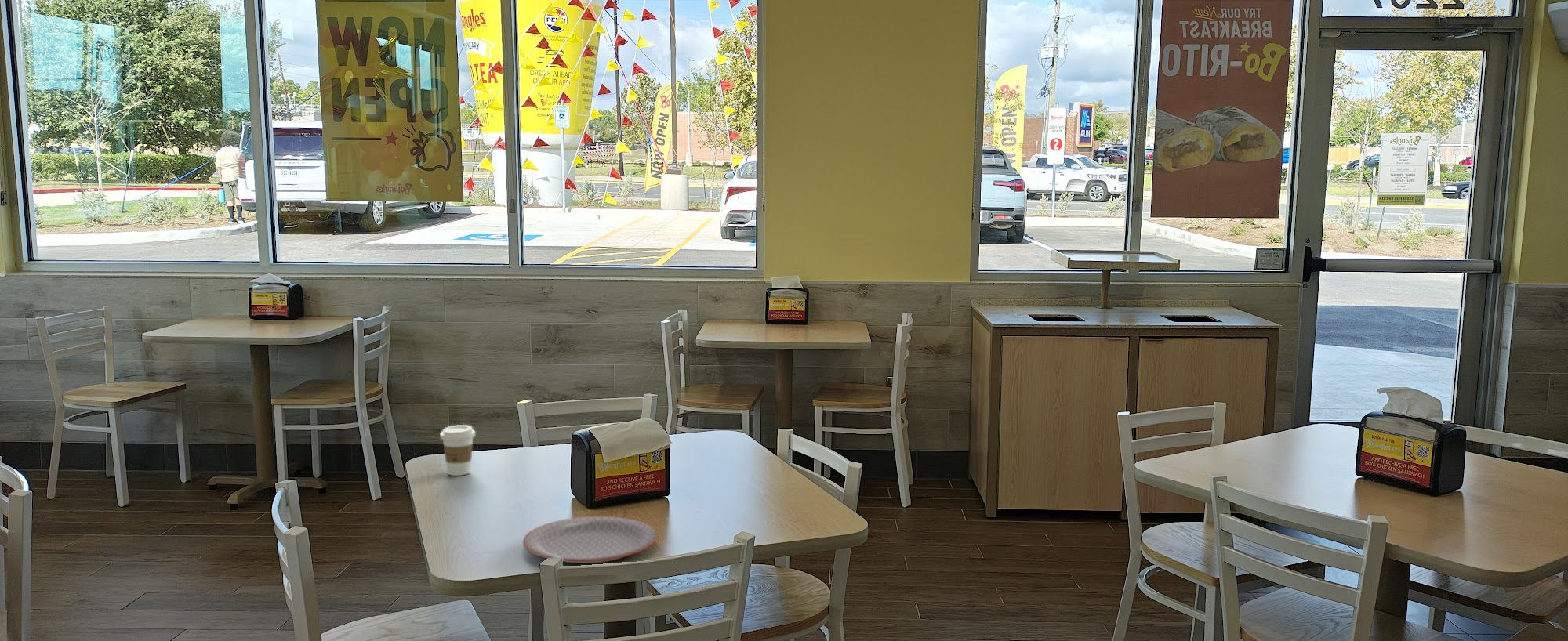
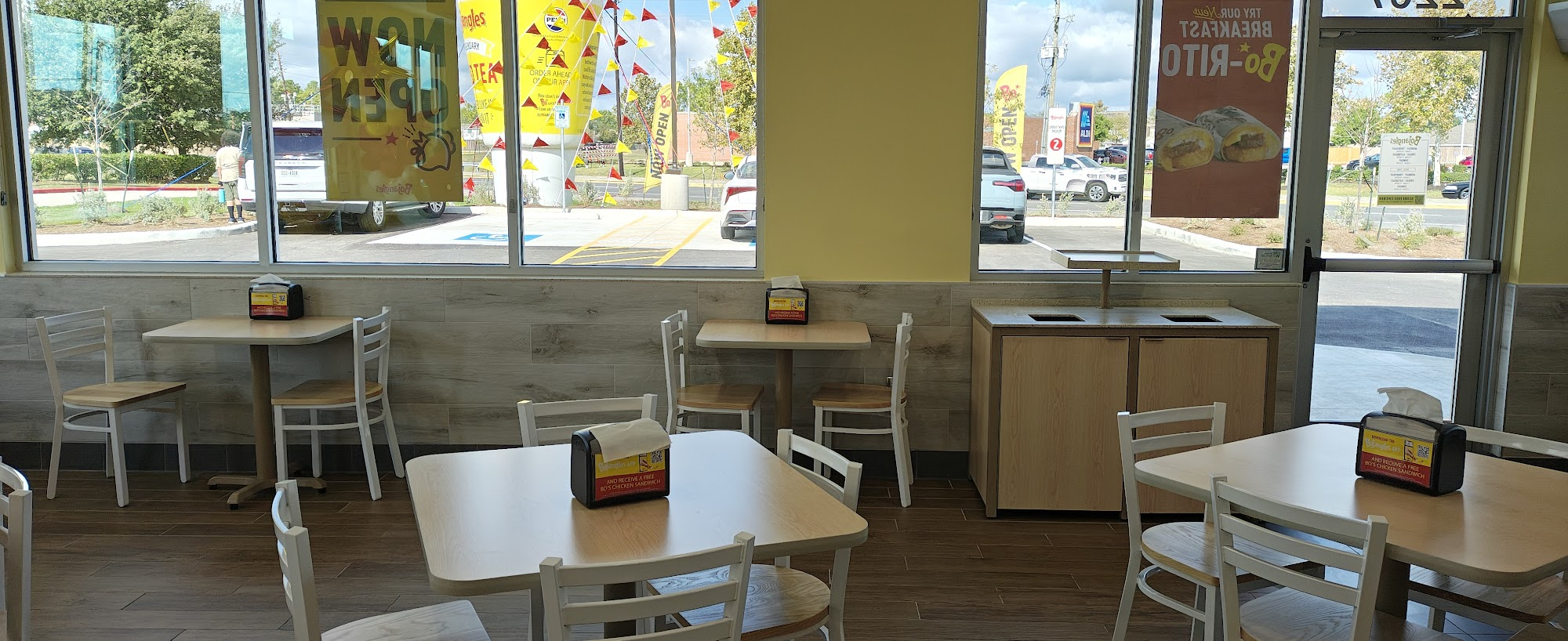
- coffee cup [439,424,476,476]
- plate [522,516,658,564]
